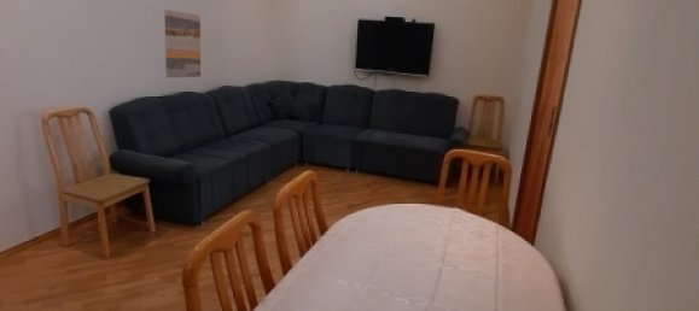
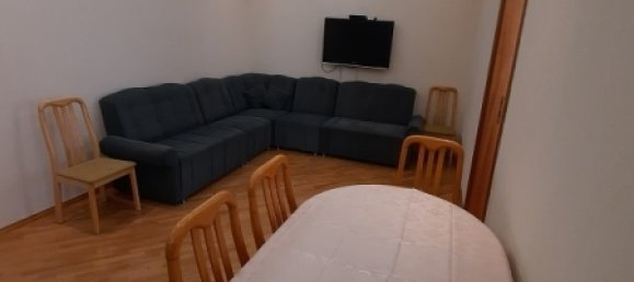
- wall art [163,8,202,78]
